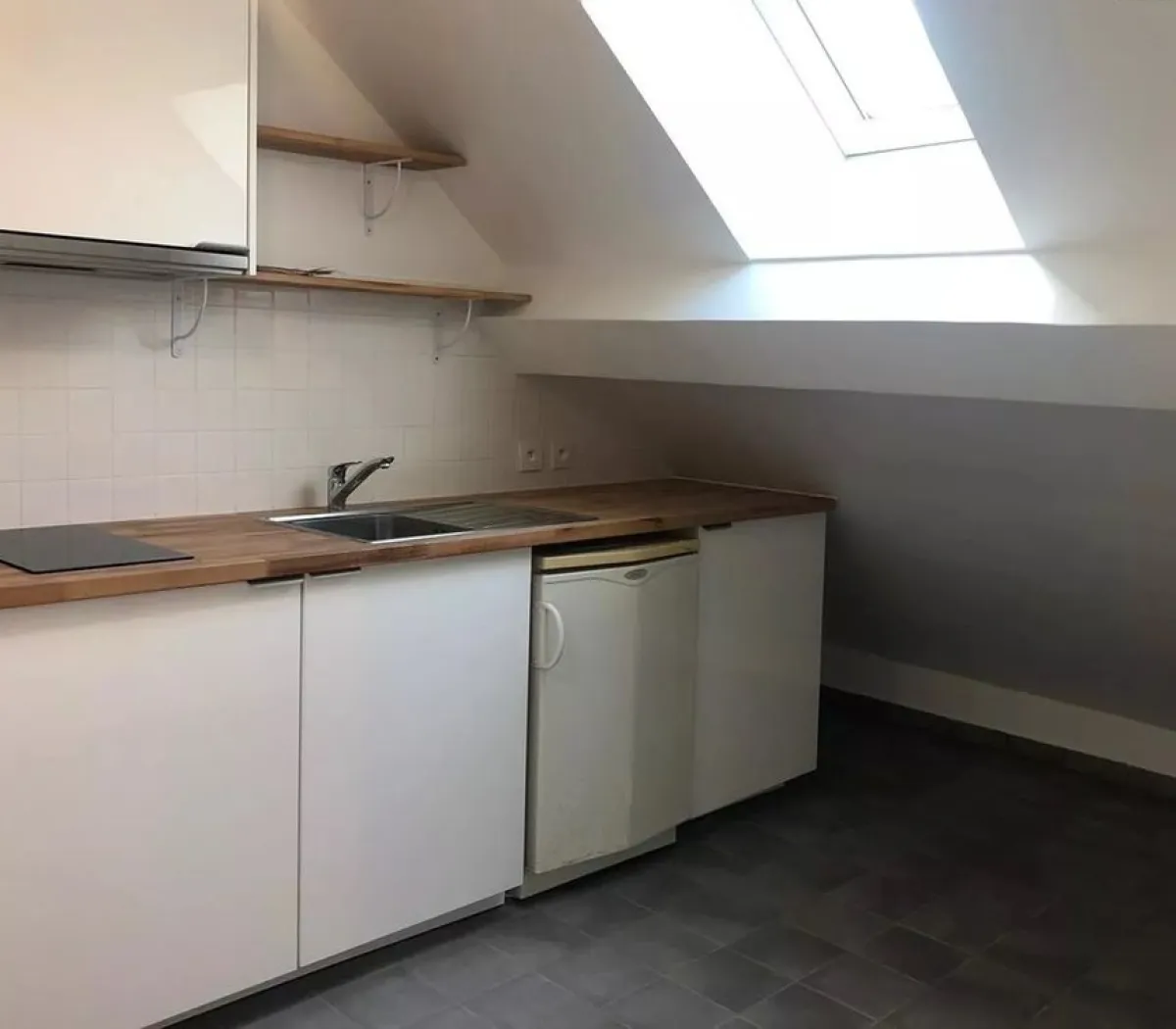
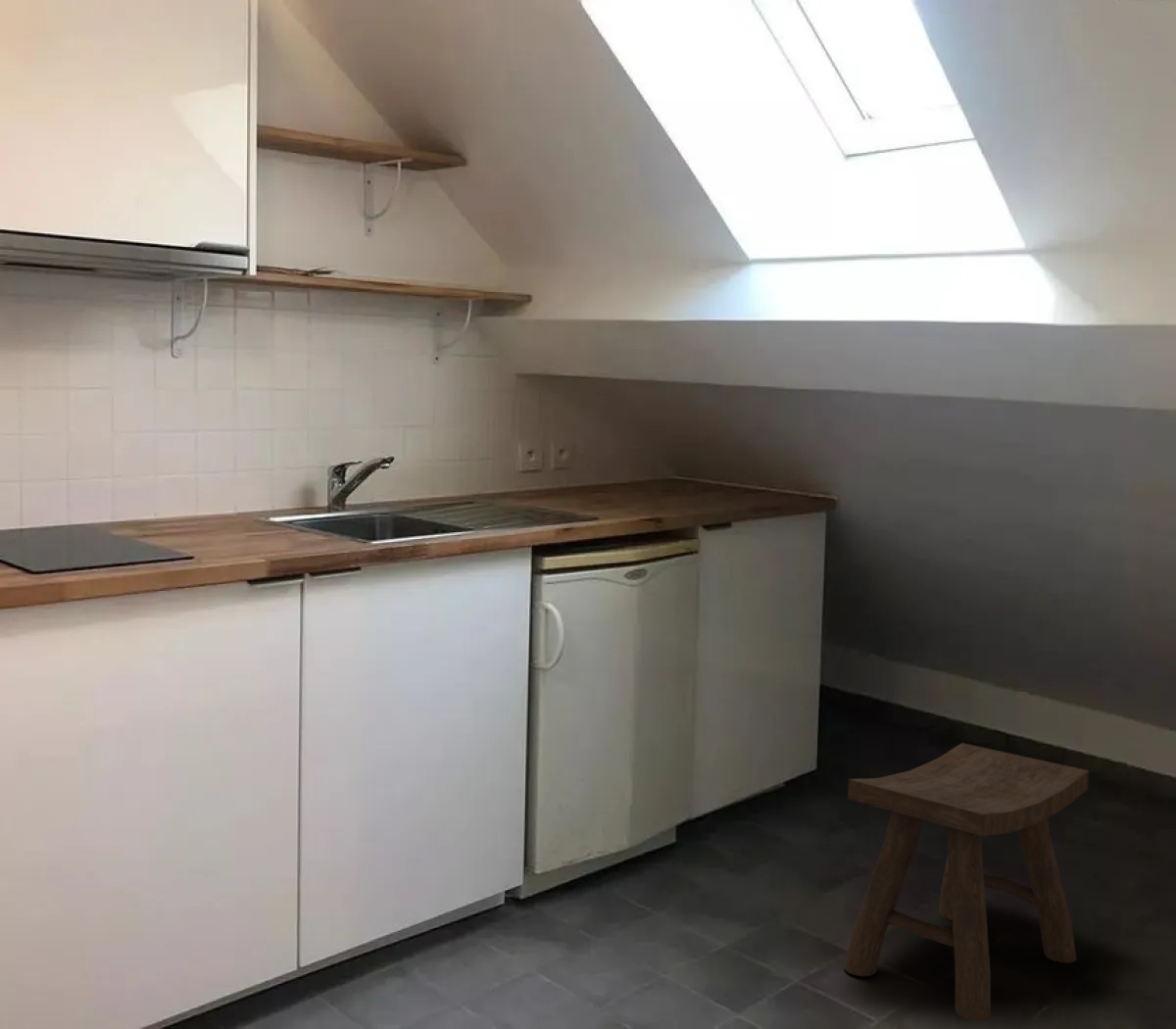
+ stool [843,742,1090,1022]
